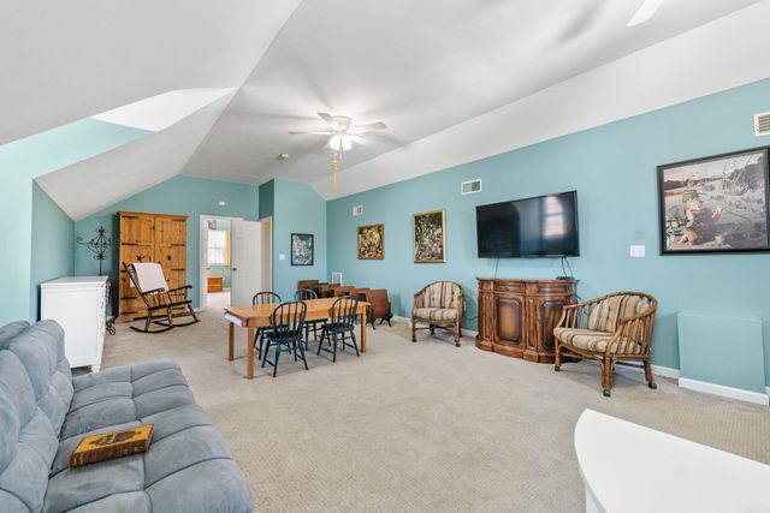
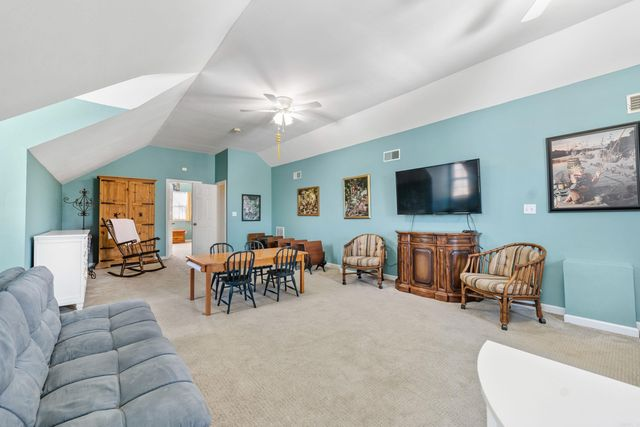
- hardback book [66,423,155,469]
